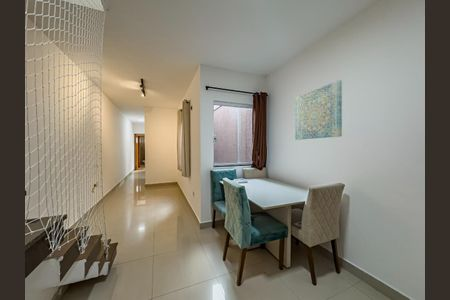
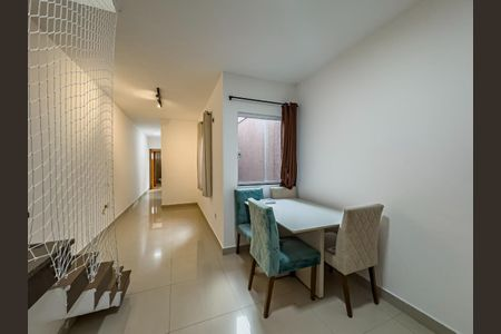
- wall art [294,79,343,141]
